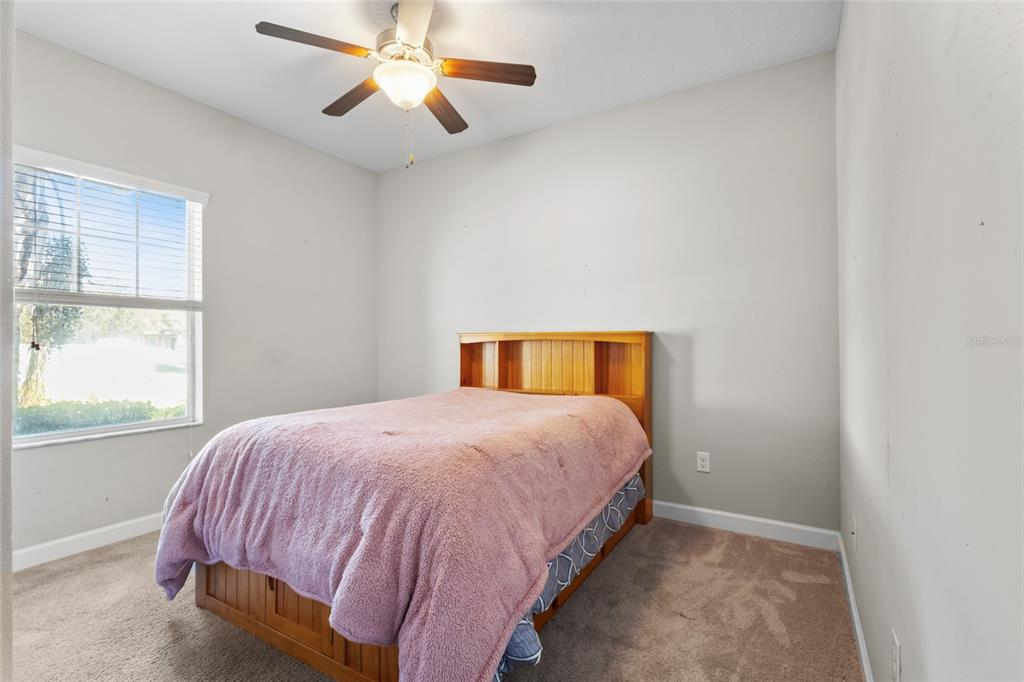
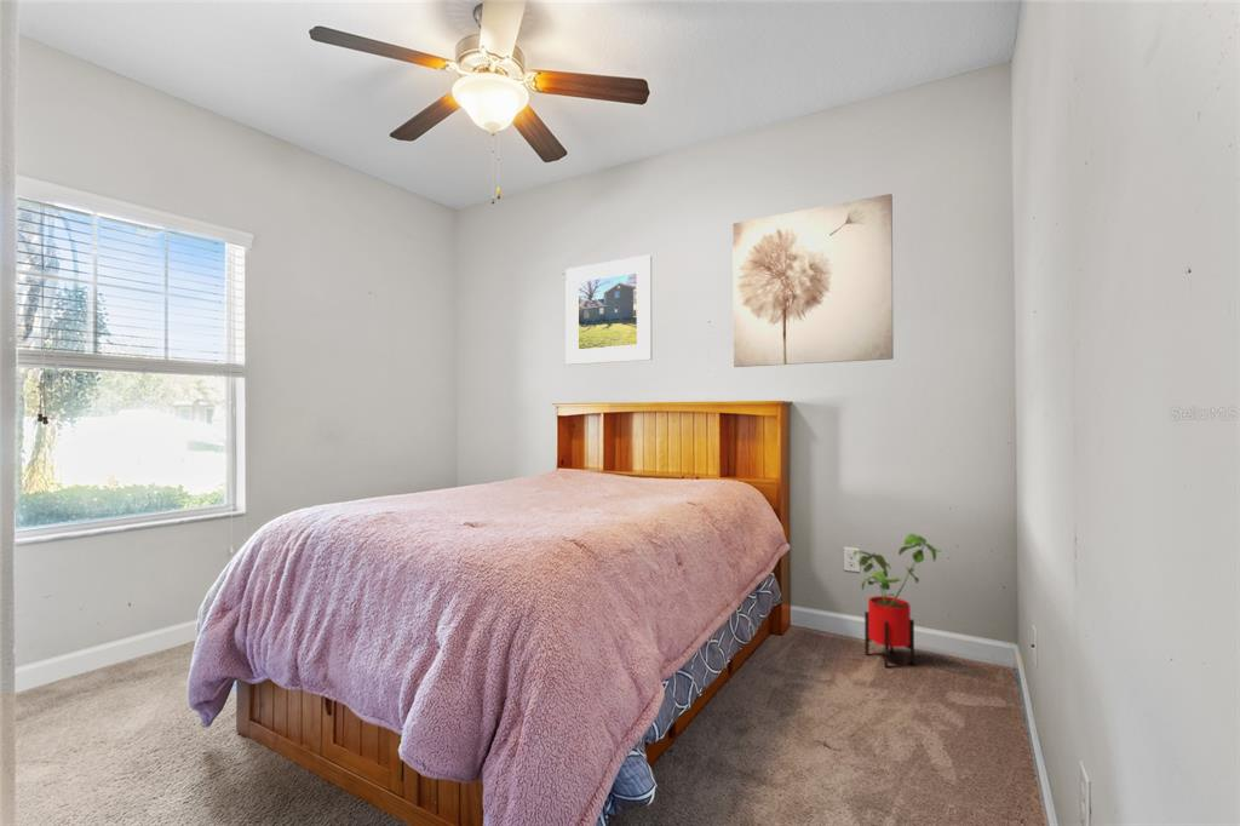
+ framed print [564,253,653,366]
+ house plant [851,533,941,669]
+ wall art [731,193,895,368]
